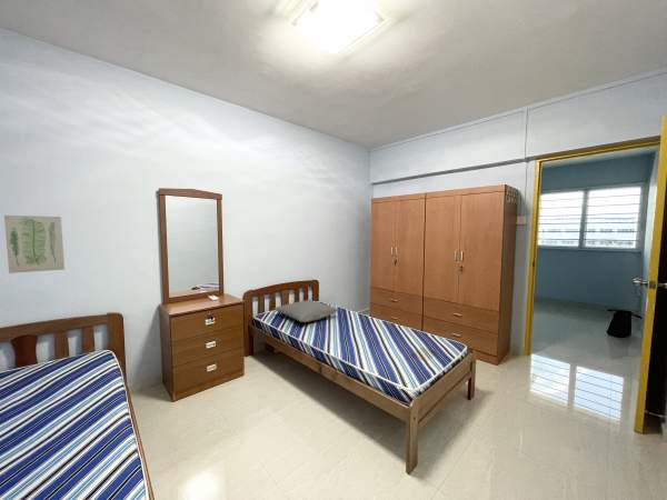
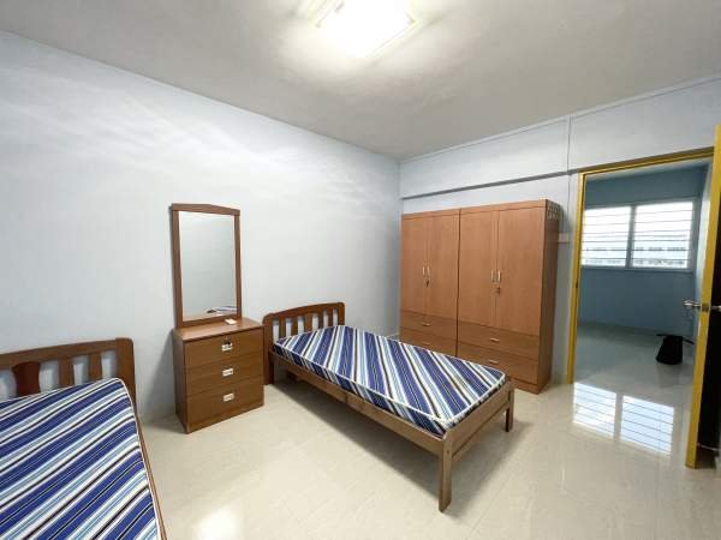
- wall art [3,214,66,274]
- pillow [273,299,340,323]
